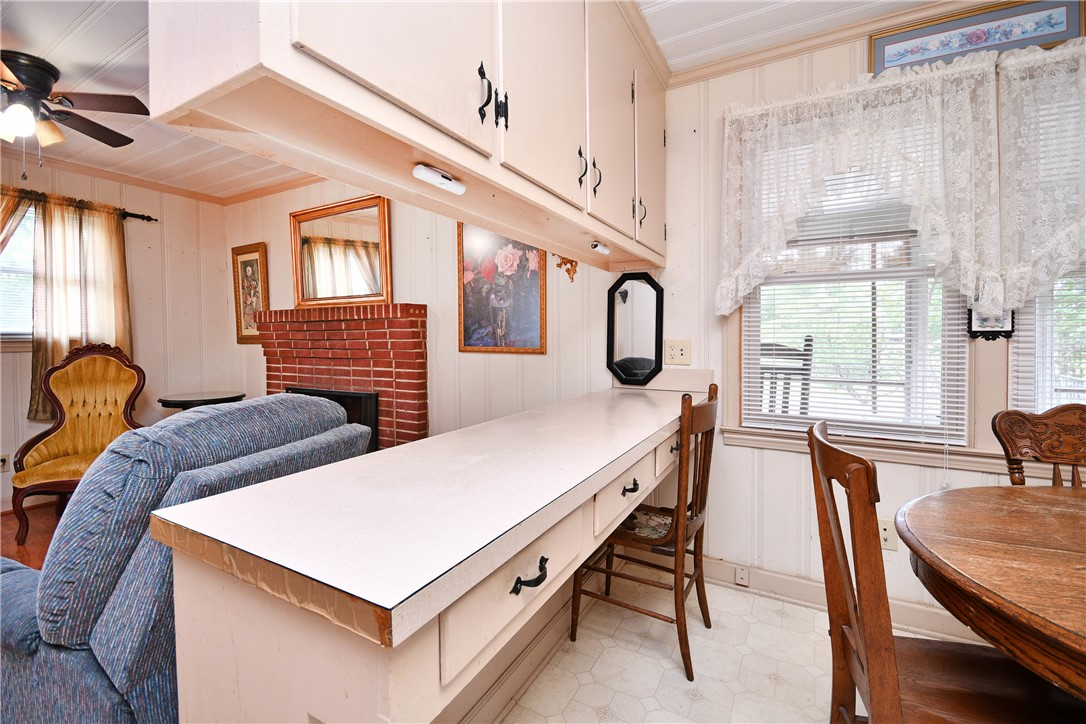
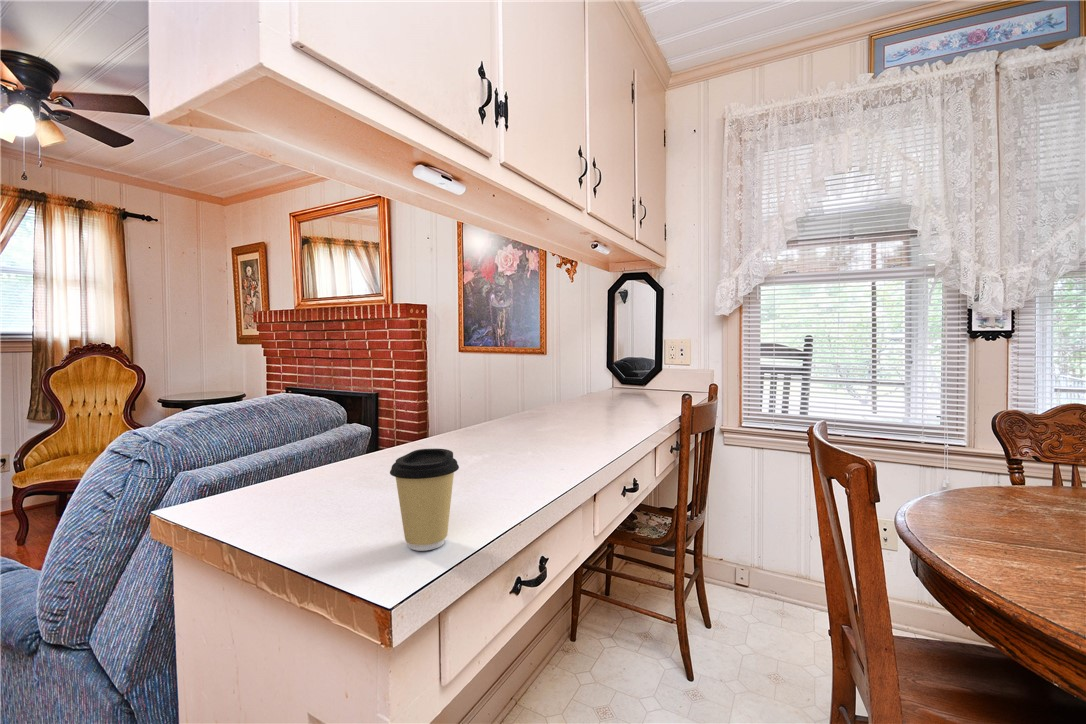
+ coffee cup [389,448,460,552]
